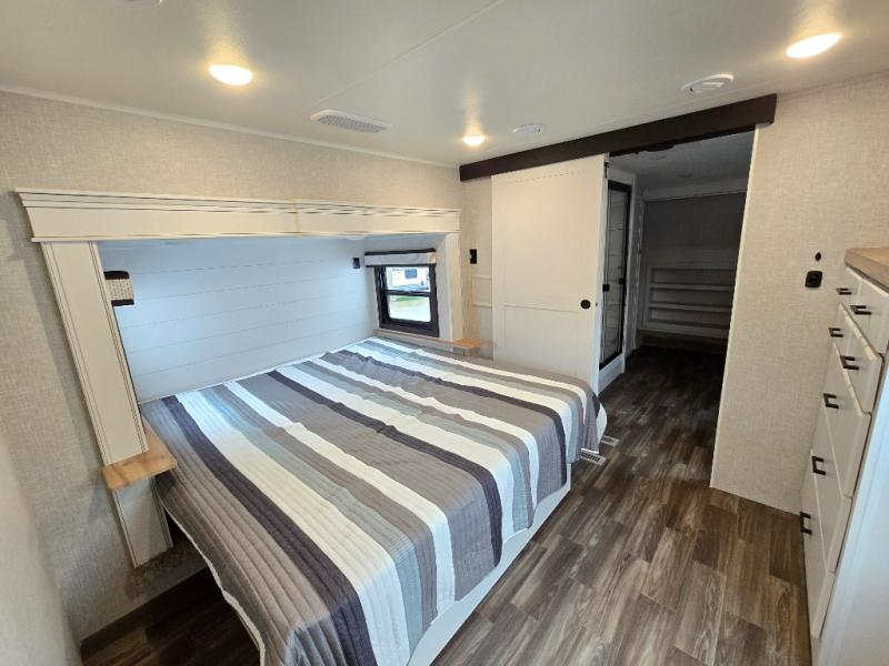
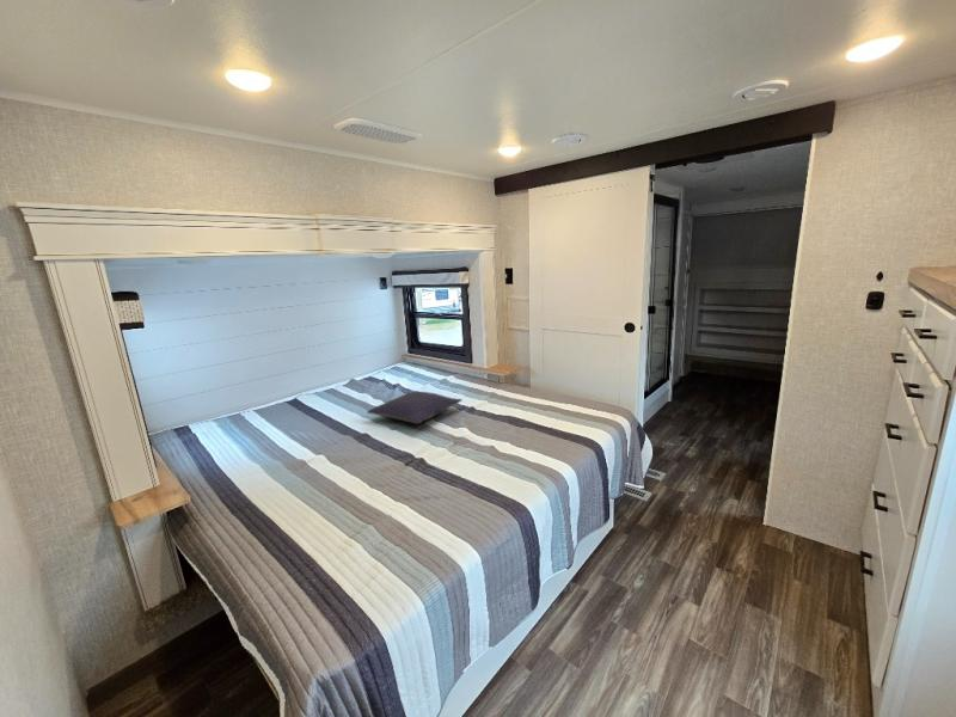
+ pillow [366,391,464,425]
